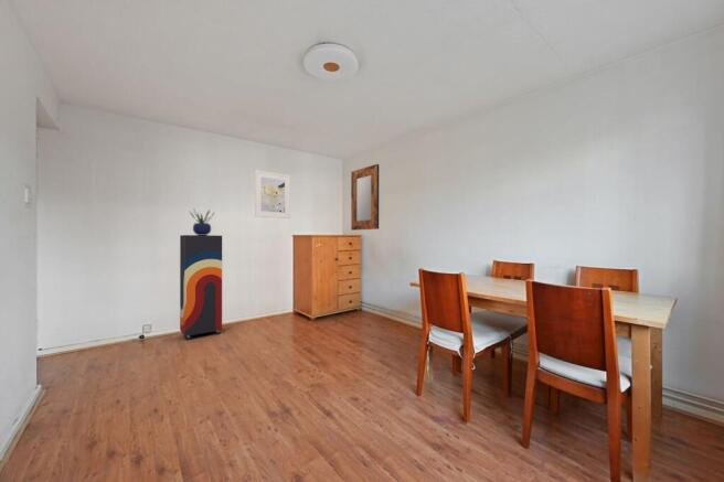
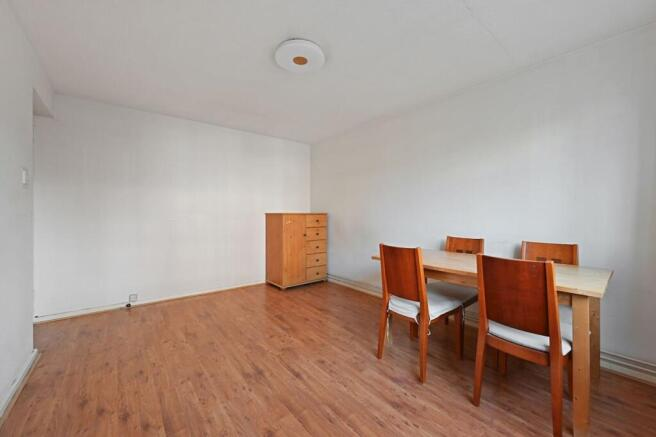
- shelving unit [179,234,223,341]
- potted plant [189,207,215,235]
- home mirror [350,163,380,232]
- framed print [254,169,291,219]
